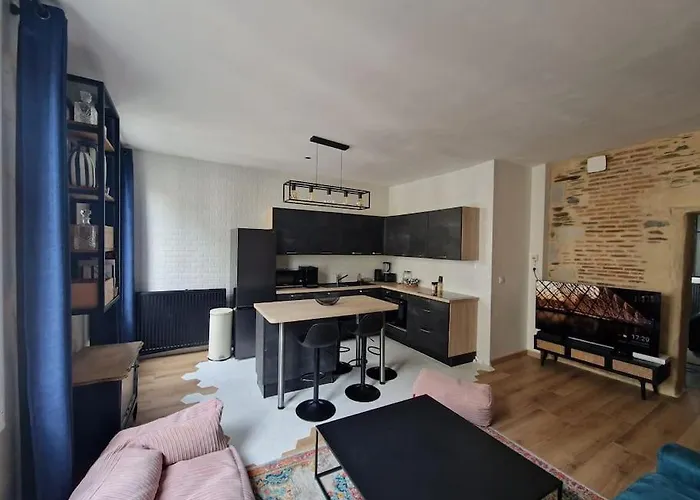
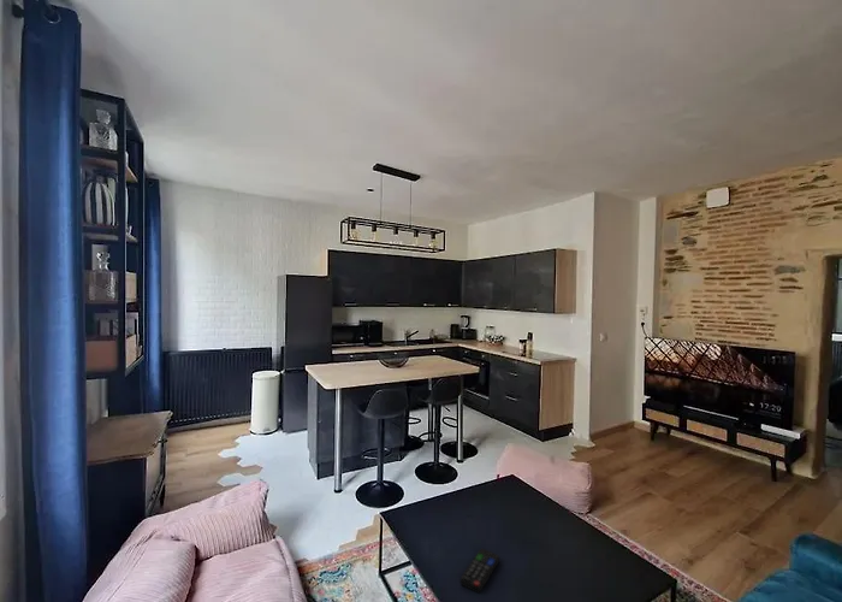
+ remote control [459,548,500,595]
